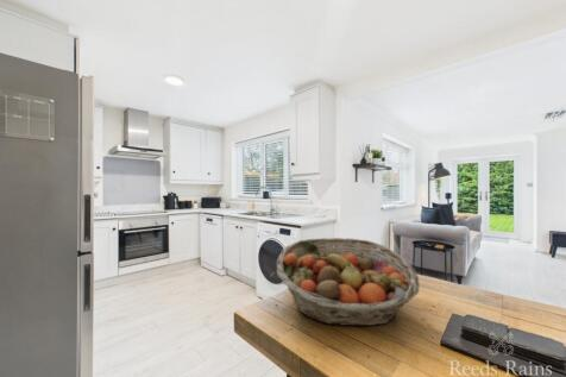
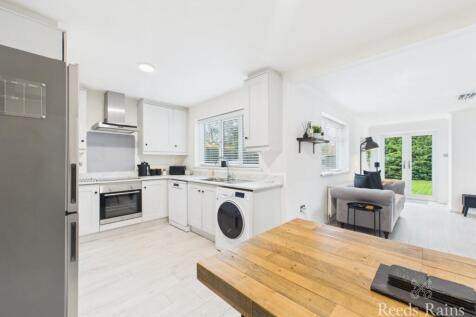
- fruit basket [276,237,421,327]
